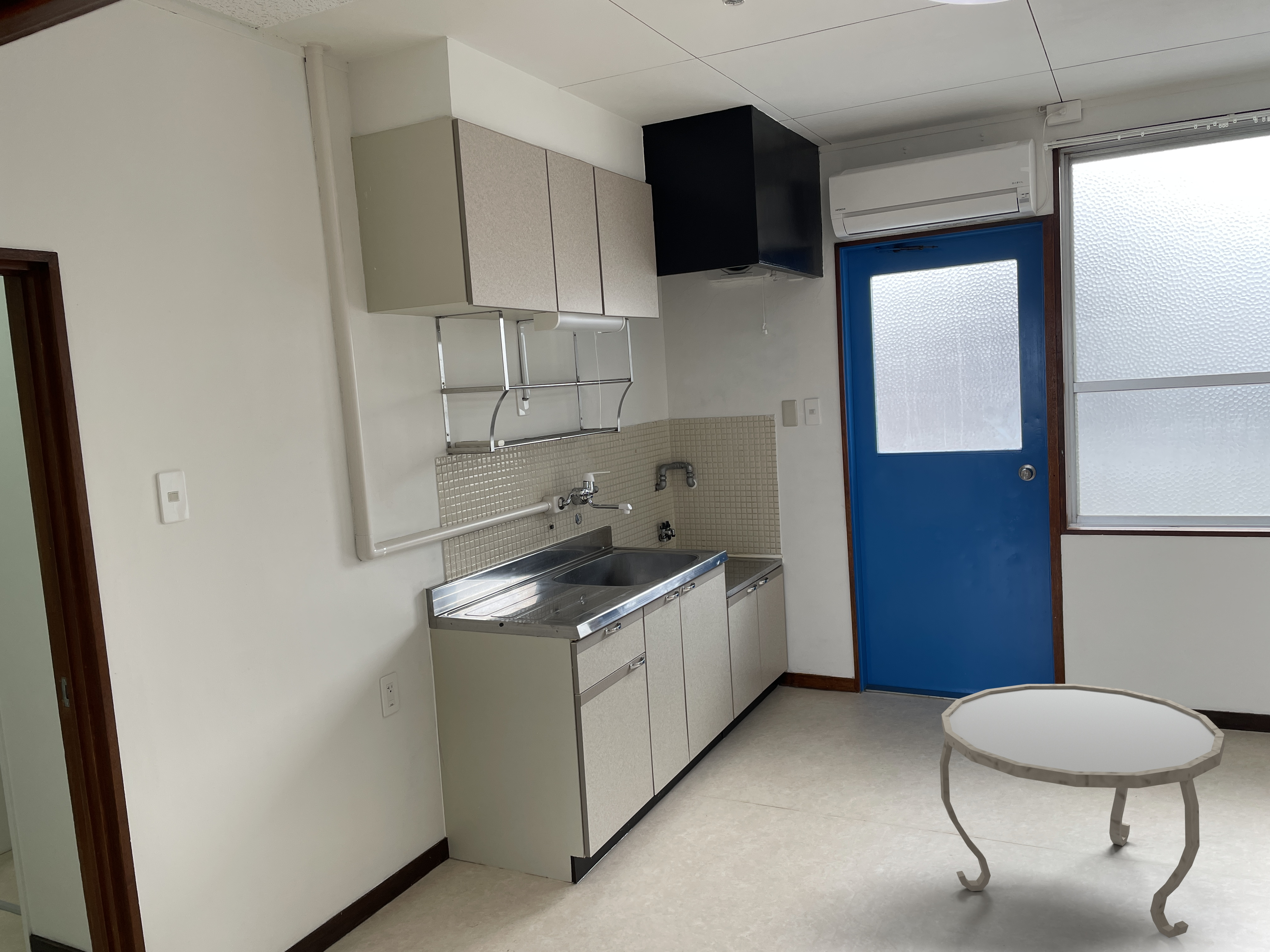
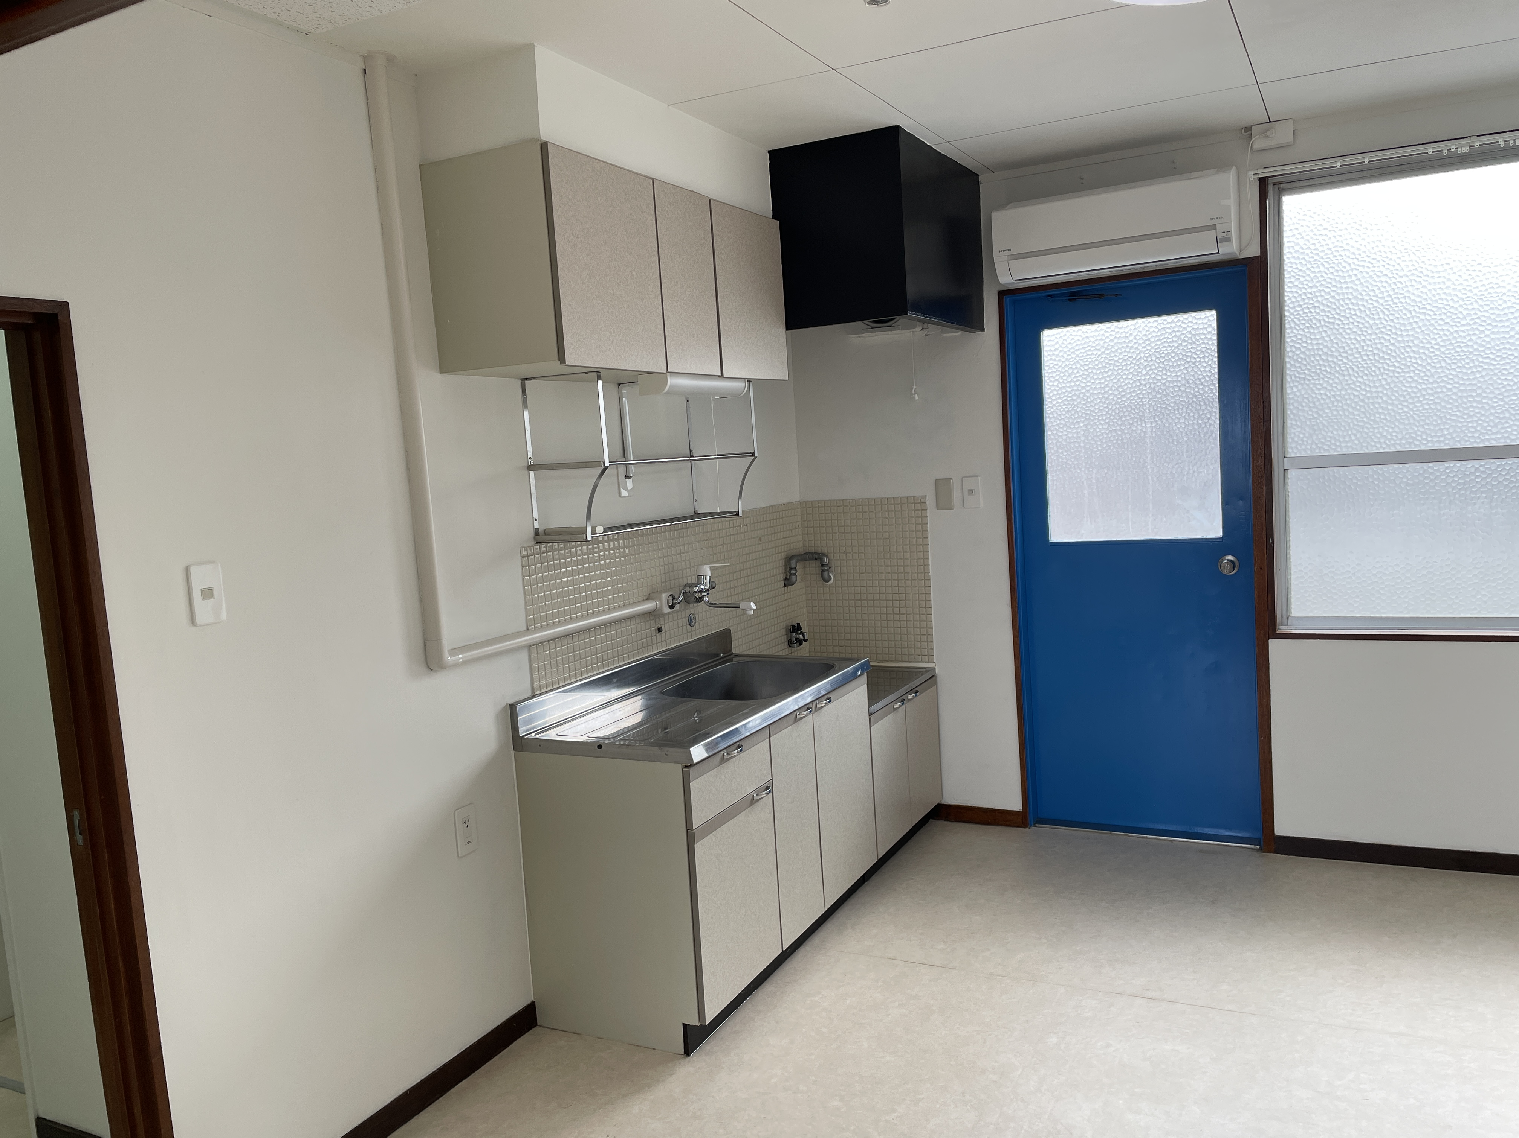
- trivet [940,683,1225,938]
